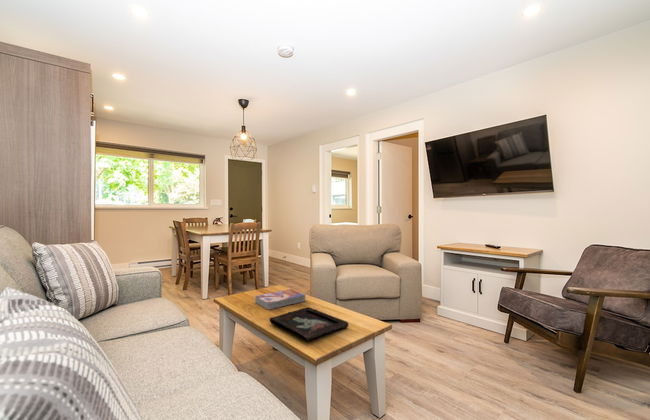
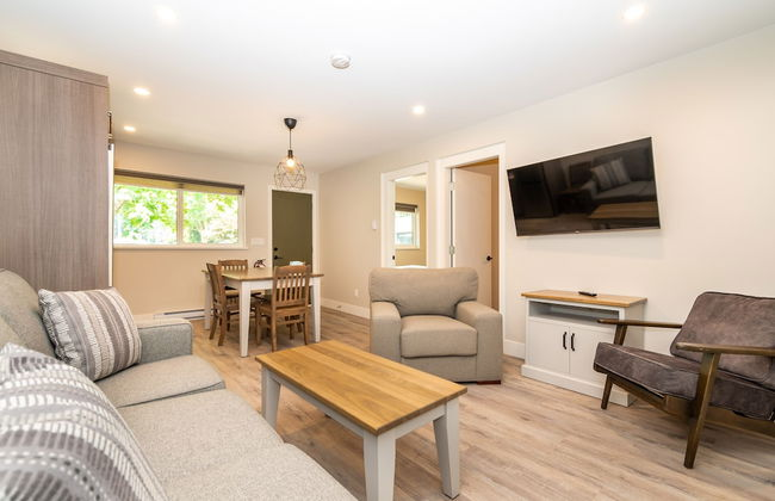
- textbook [254,288,307,311]
- decorative tray [269,306,350,342]
